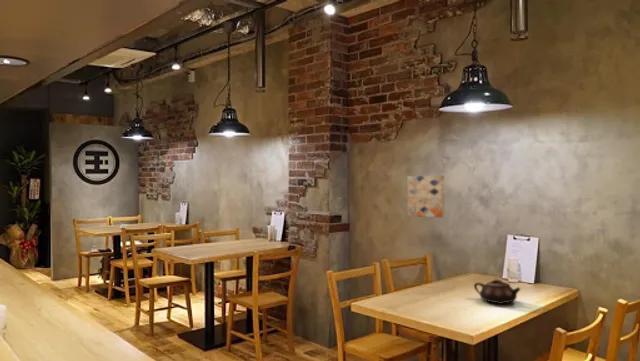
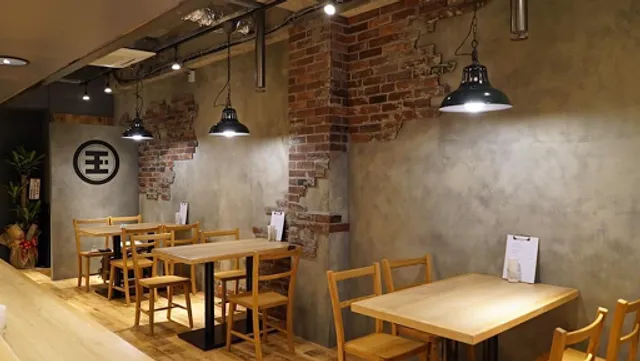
- wall art [407,175,445,219]
- teapot [473,279,522,305]
